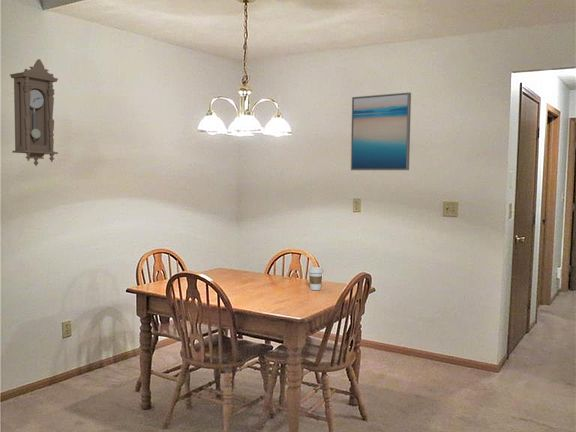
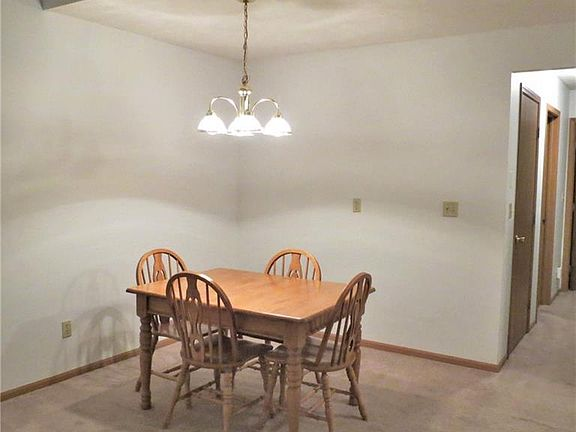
- coffee cup [307,266,325,291]
- pendulum clock [9,58,59,167]
- wall art [350,92,412,171]
